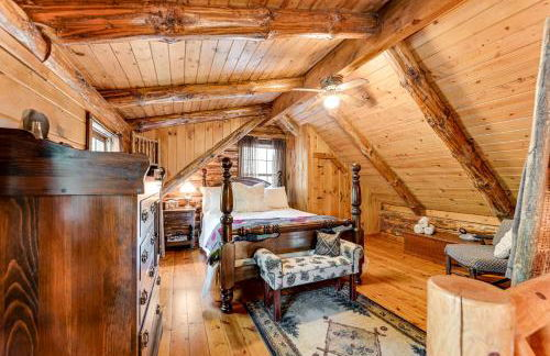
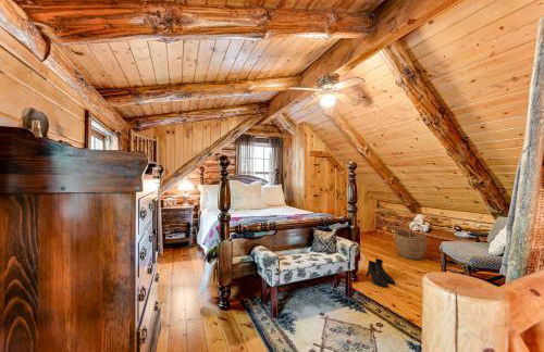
+ woven basket [394,223,429,261]
+ boots [366,257,396,288]
